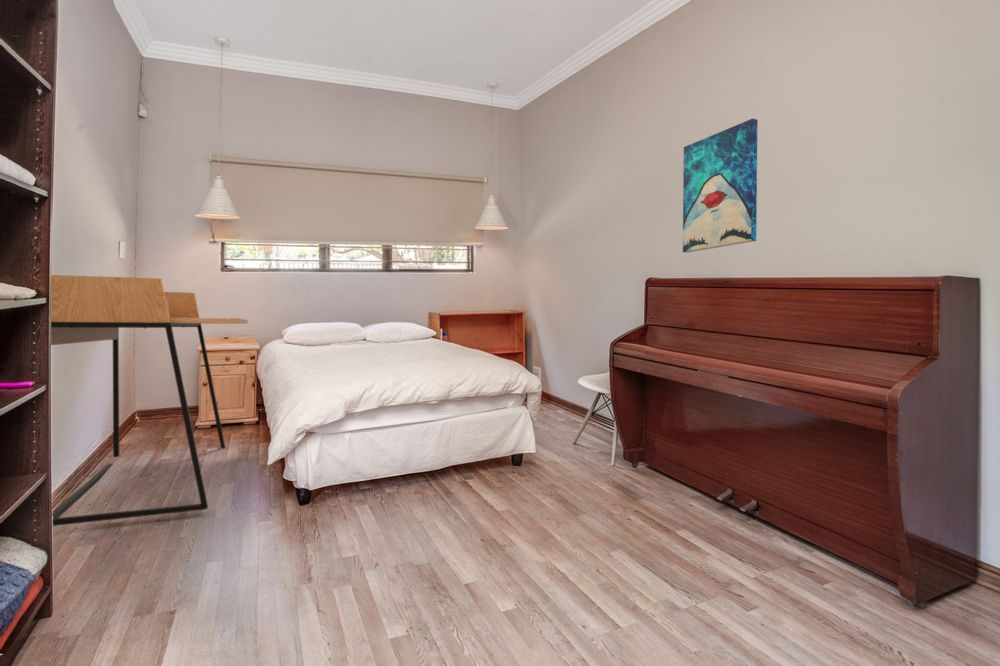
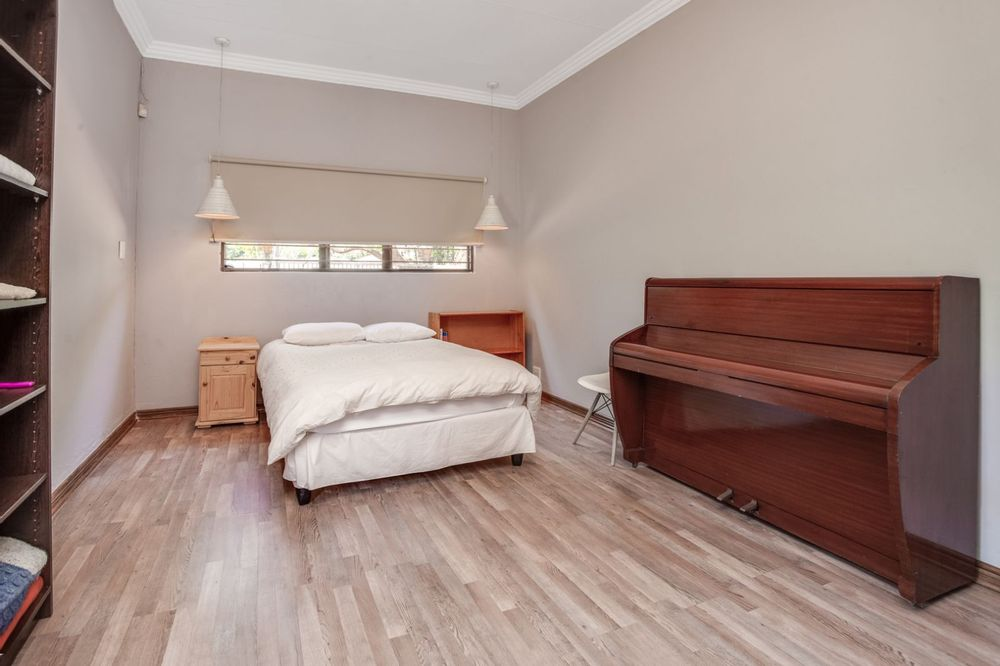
- desk [50,274,249,527]
- wall art [682,118,759,254]
